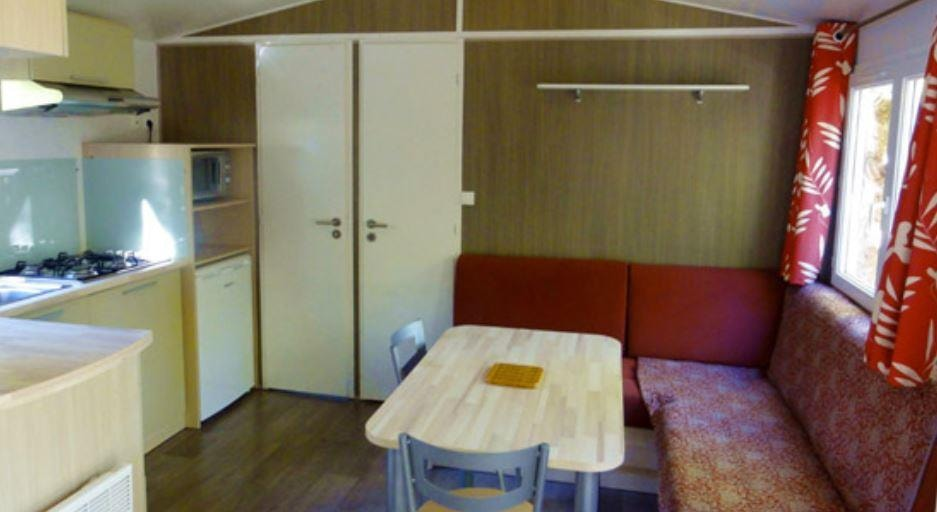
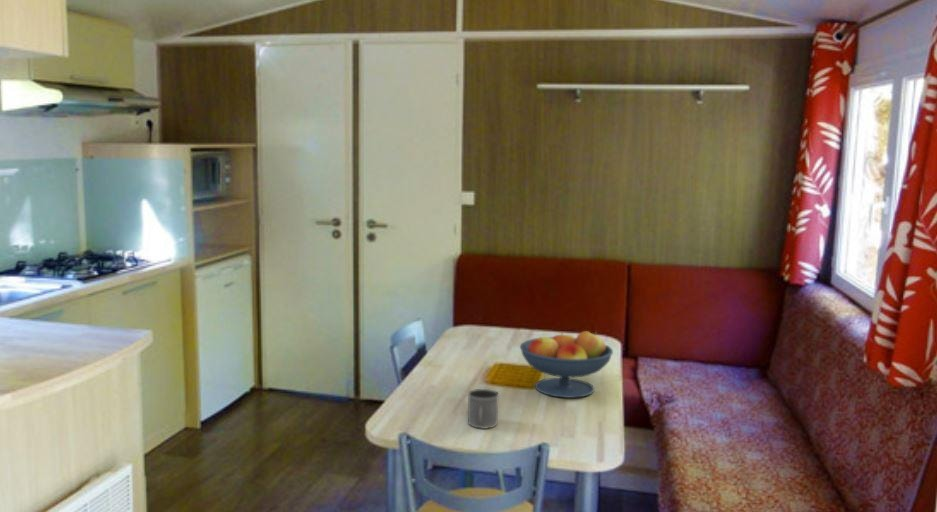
+ mug [467,388,500,430]
+ fruit bowl [519,330,614,399]
